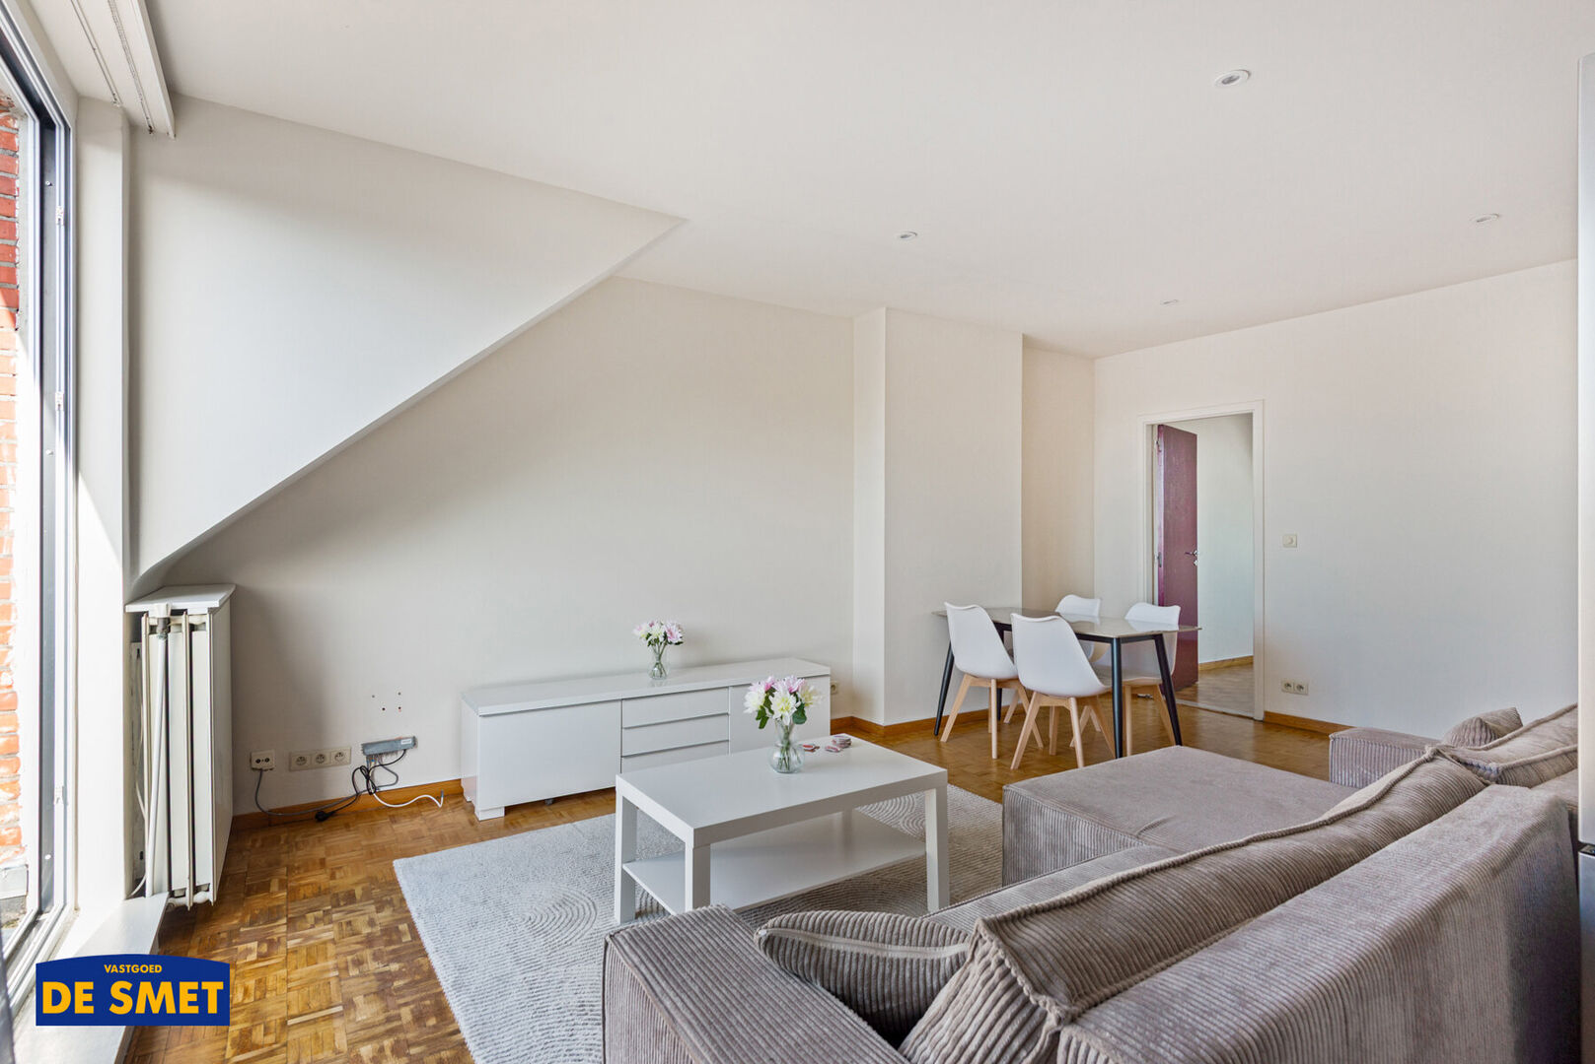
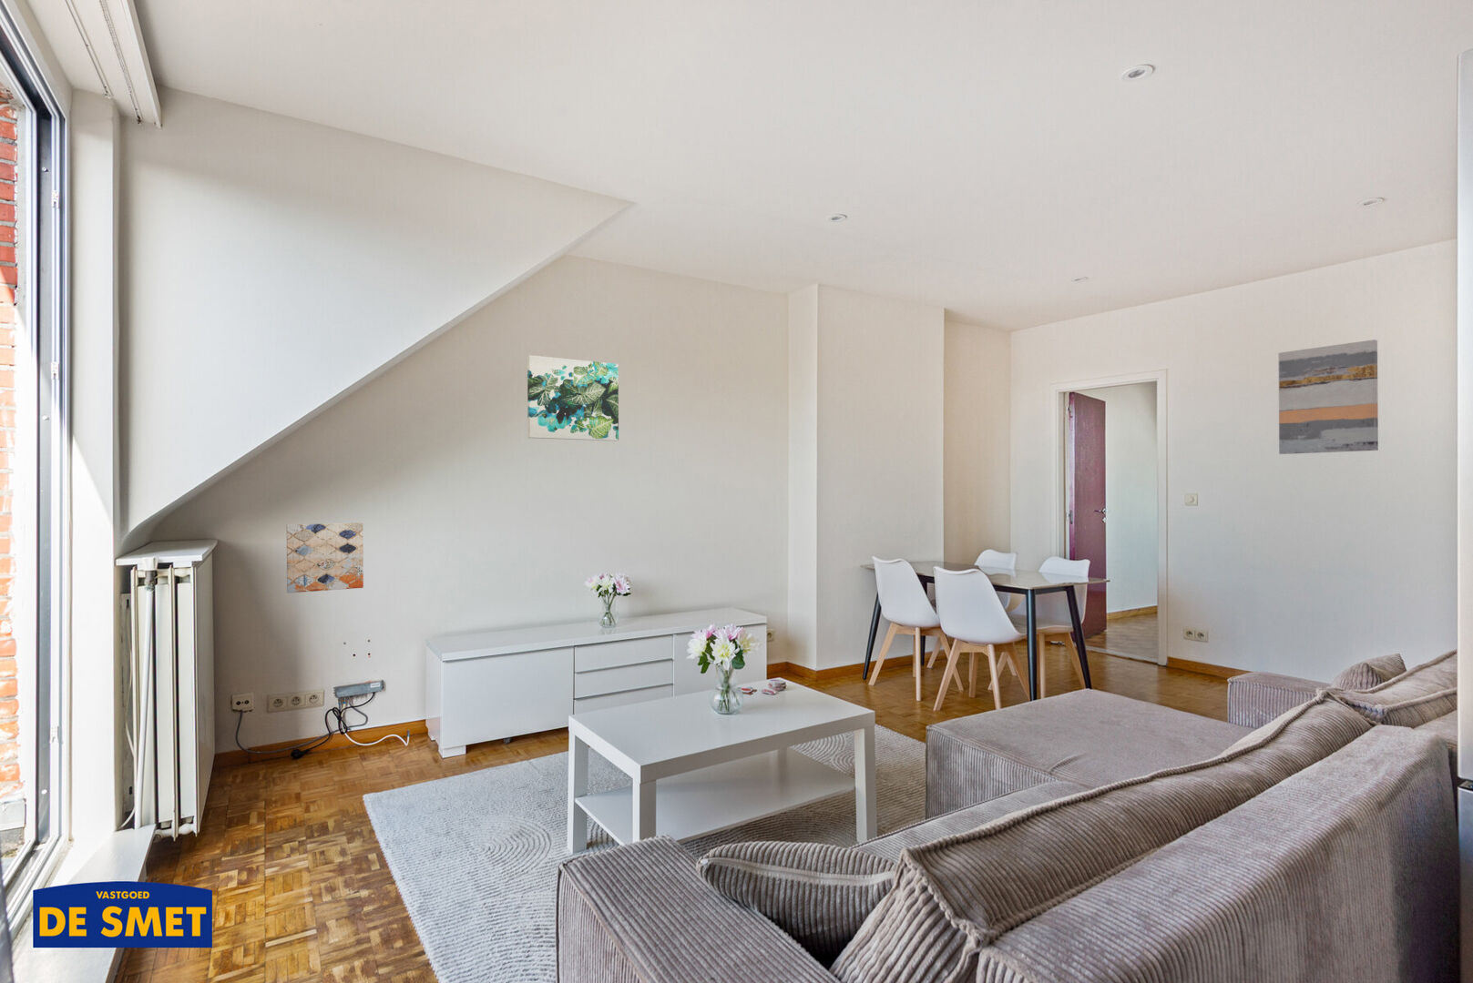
+ wall art [527,354,619,442]
+ wall art [1278,339,1380,455]
+ wall art [286,521,364,594]
